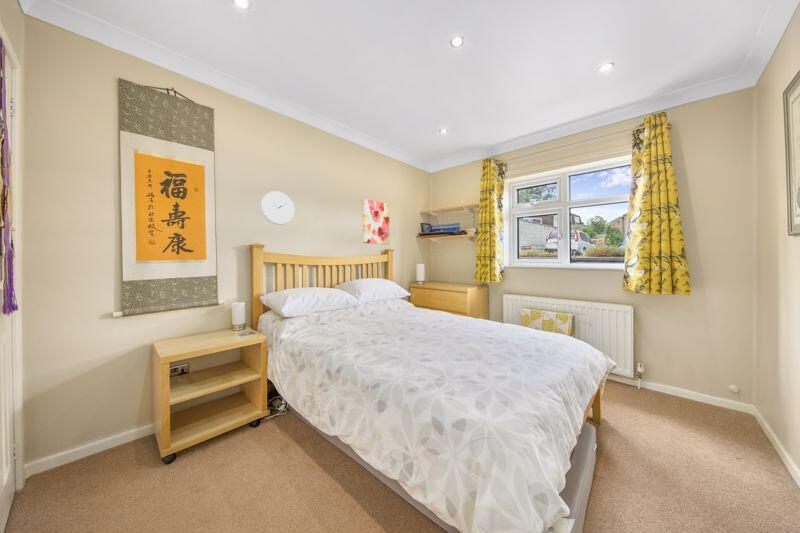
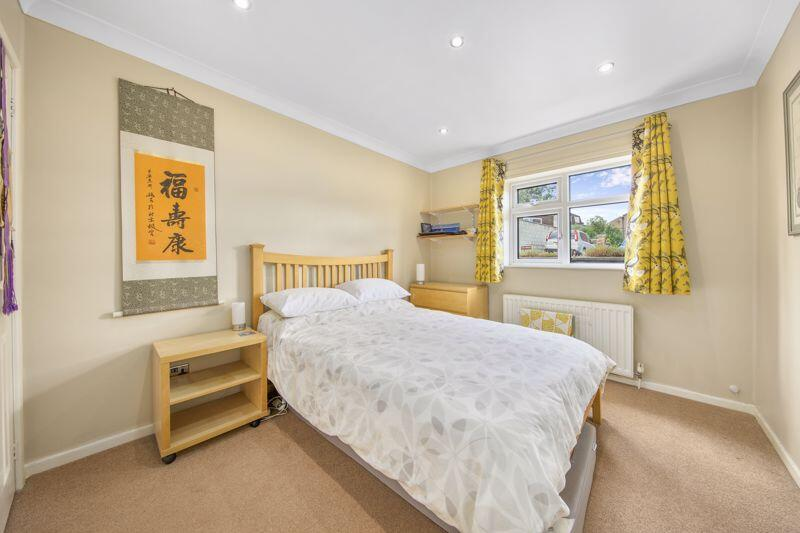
- wall clock [260,190,295,226]
- wall art [362,198,390,246]
